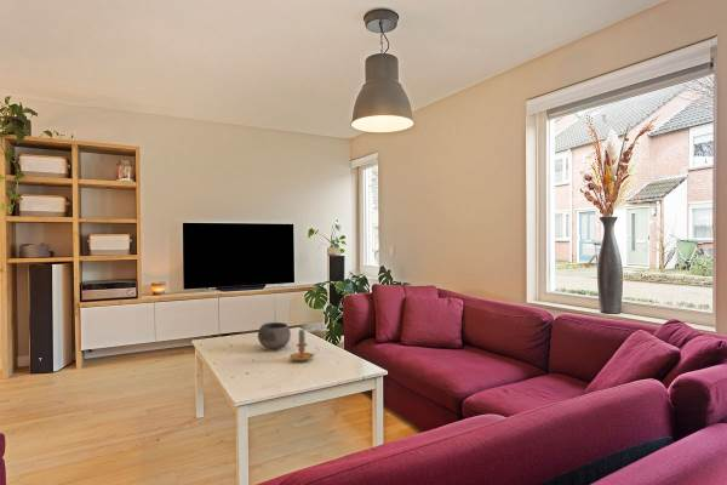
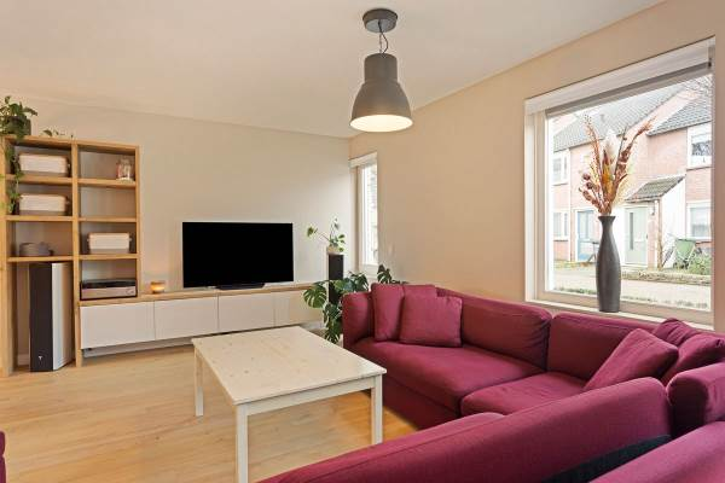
- candle [288,329,320,363]
- bowl [257,321,292,350]
